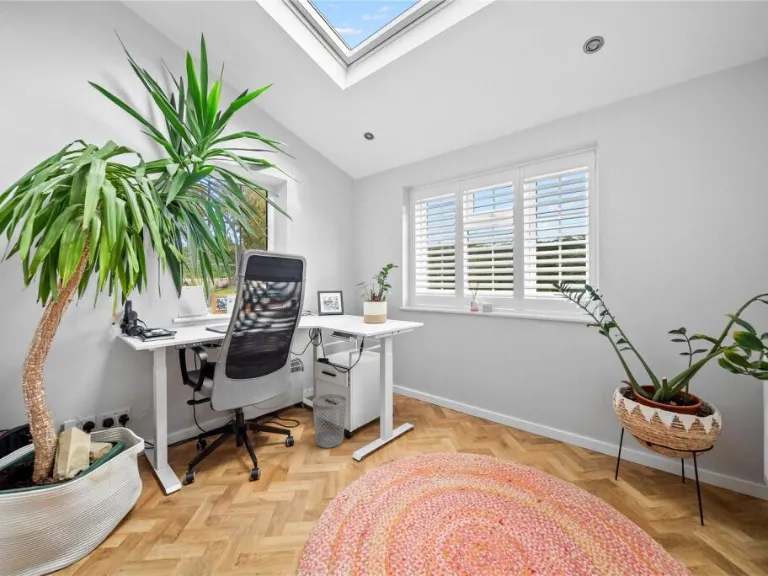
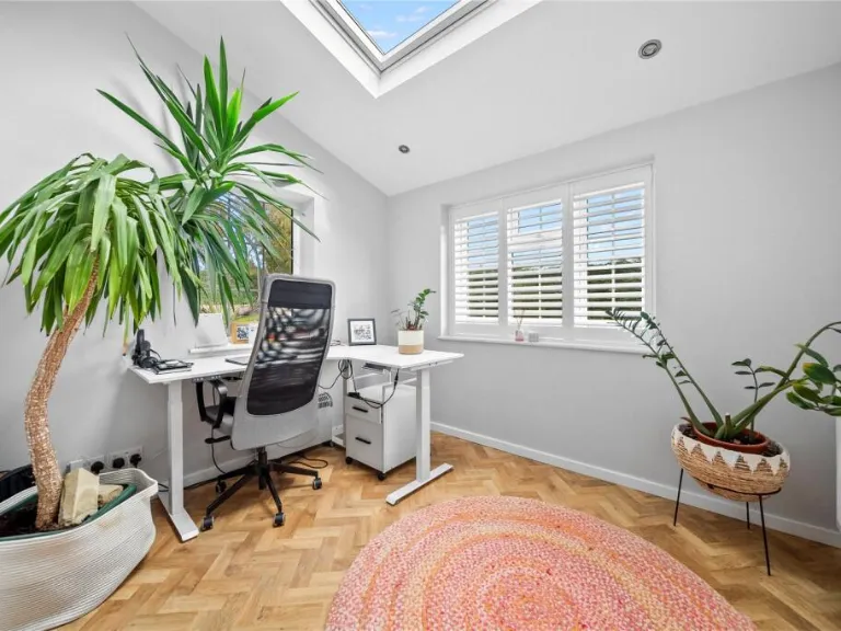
- wastebasket [312,393,348,449]
